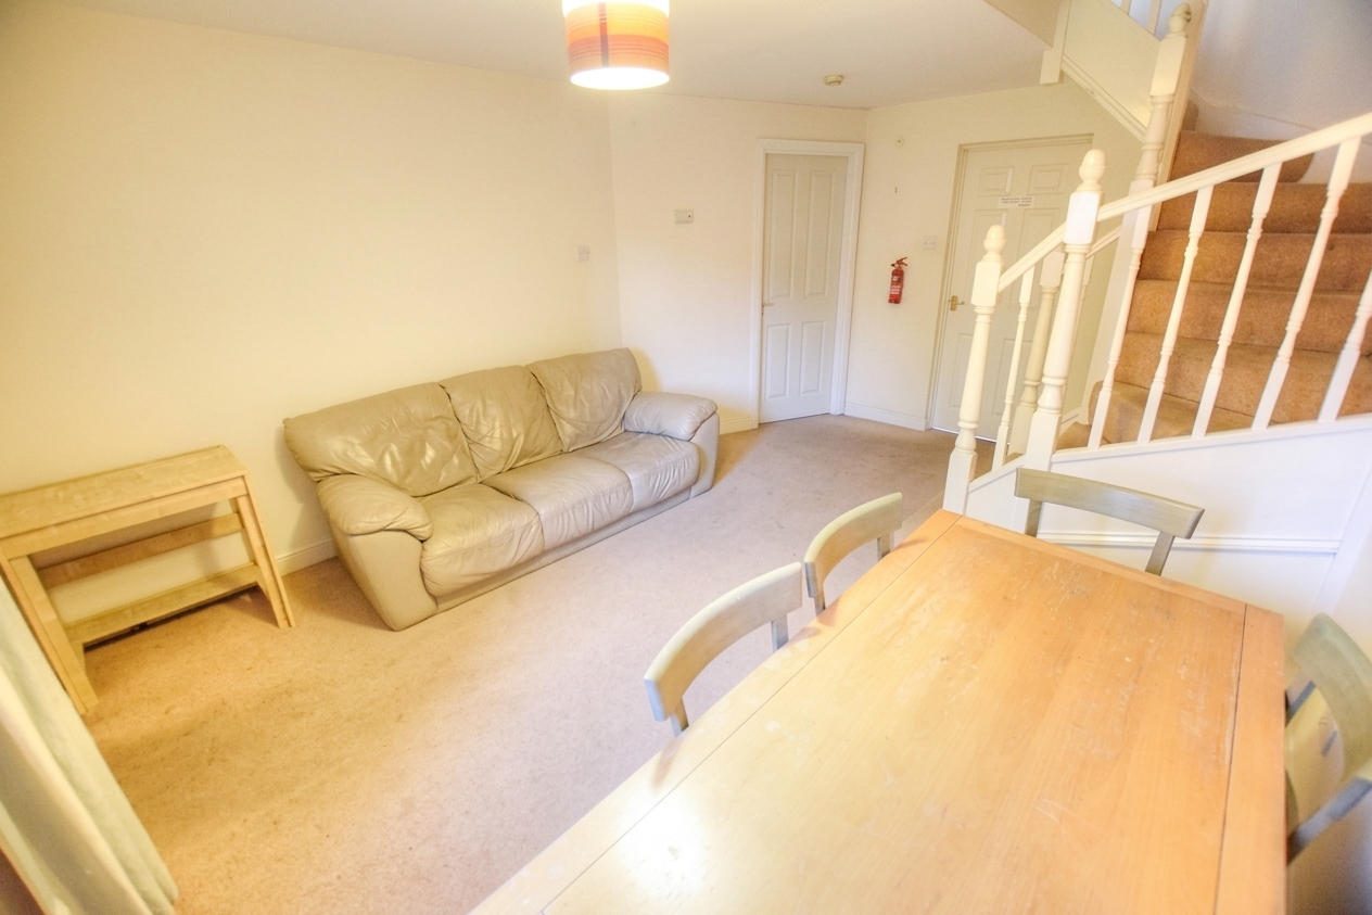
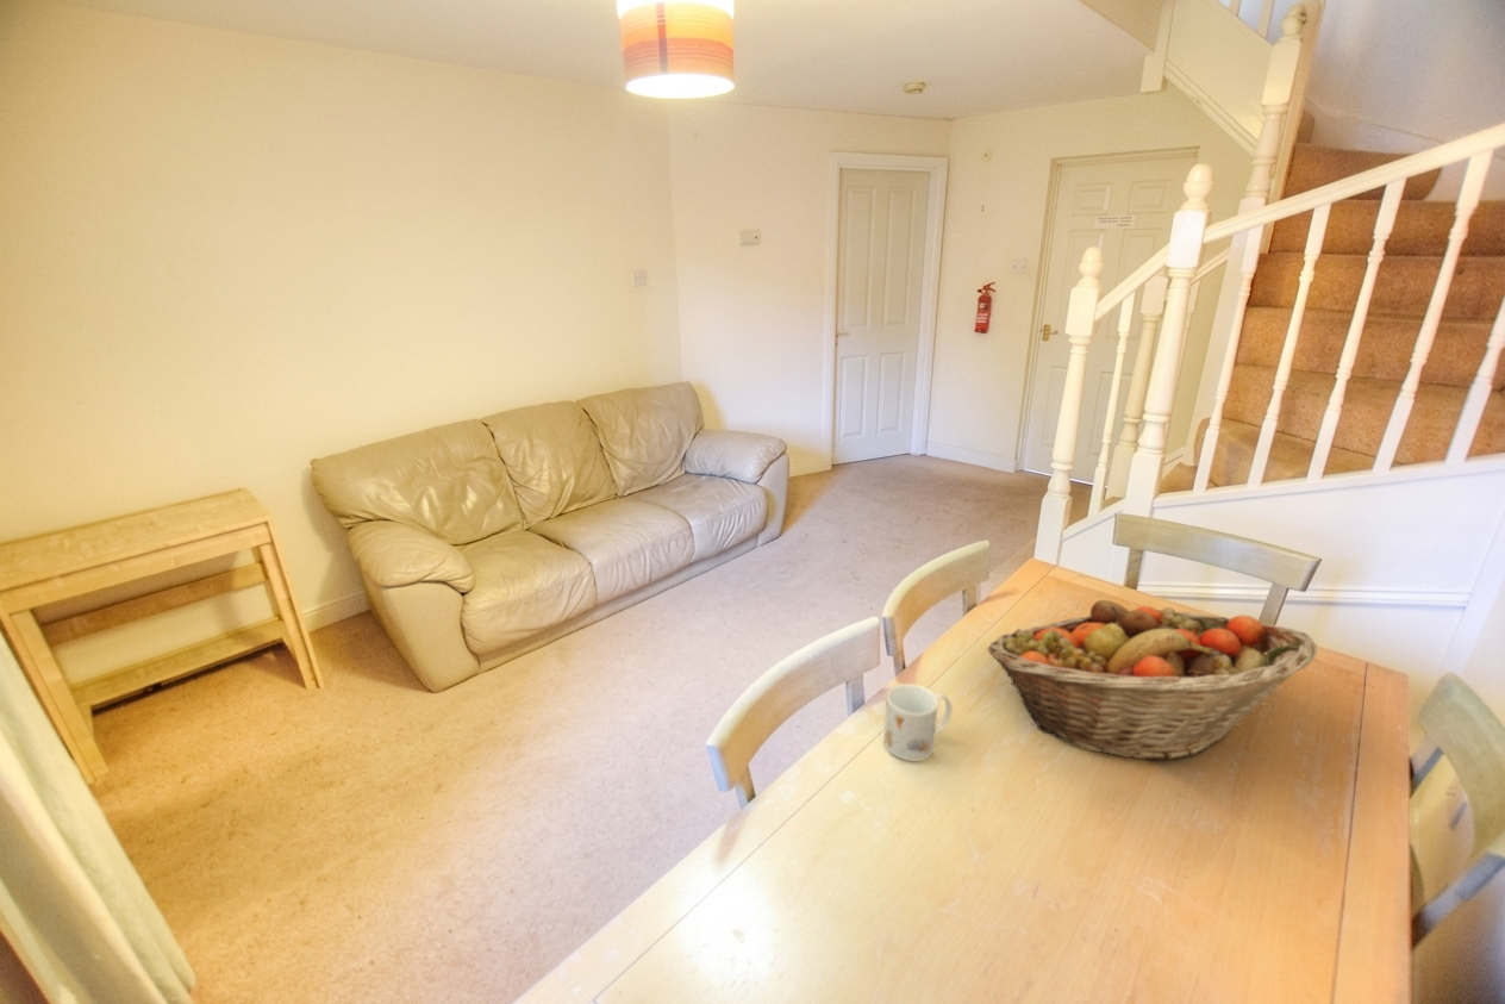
+ fruit basket [986,599,1318,761]
+ mug [883,682,954,762]
